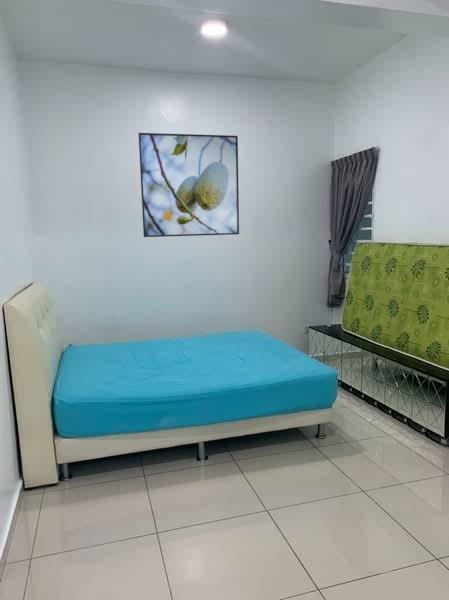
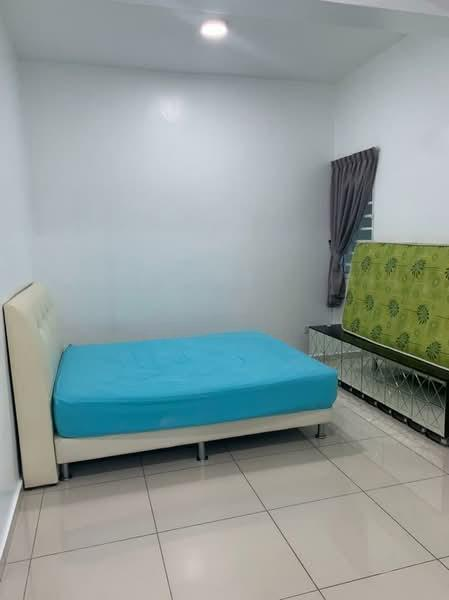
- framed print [137,132,240,238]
